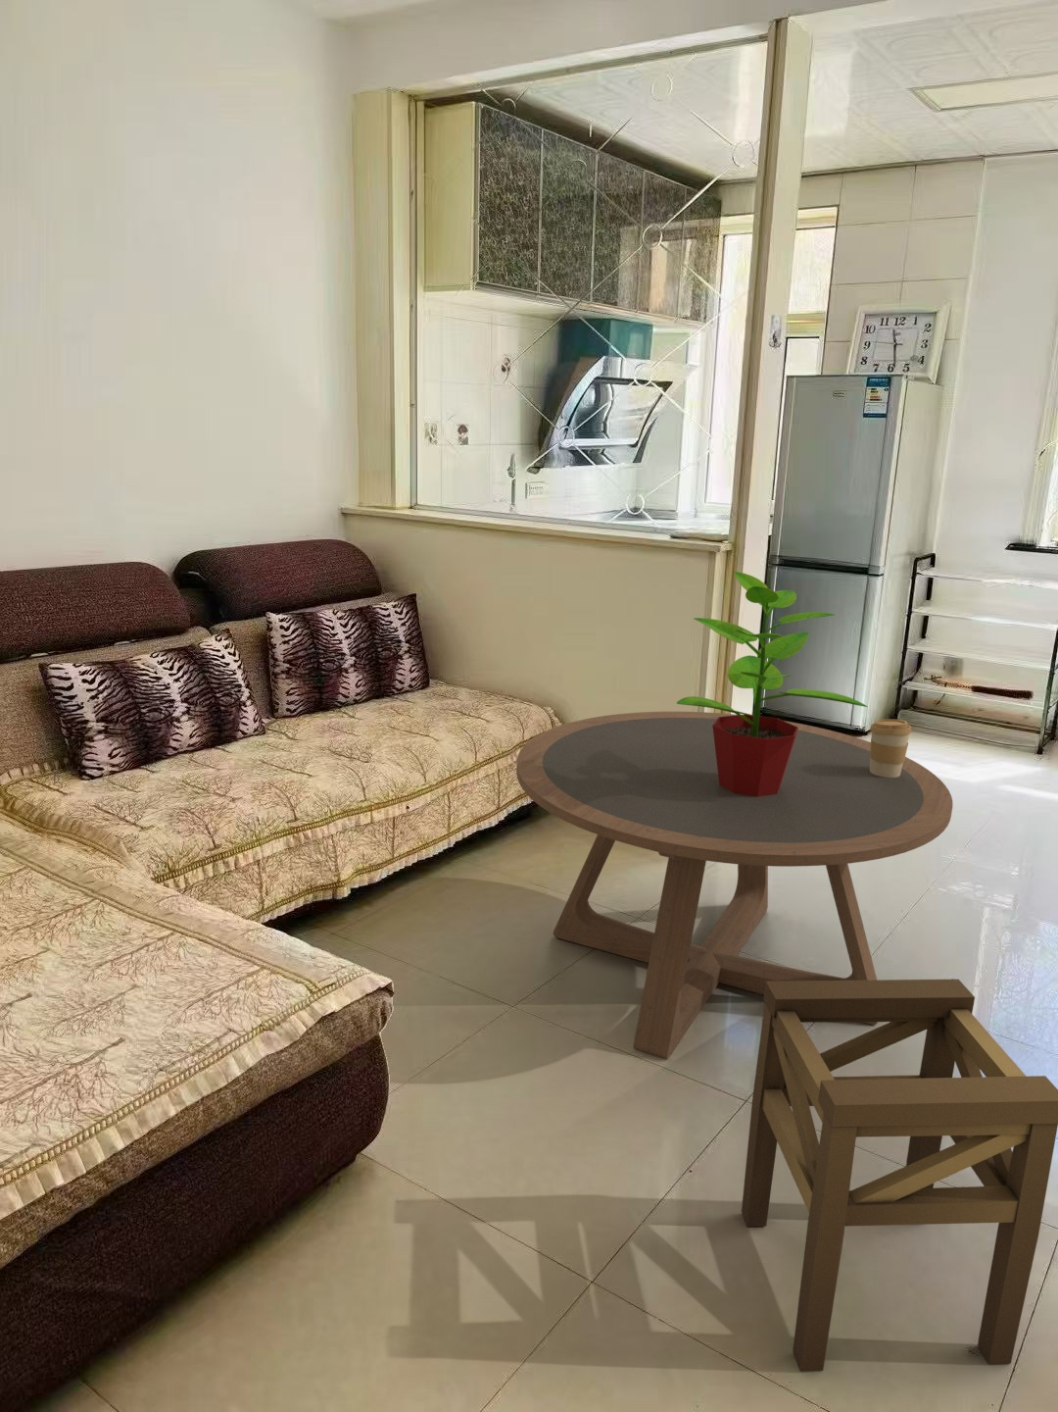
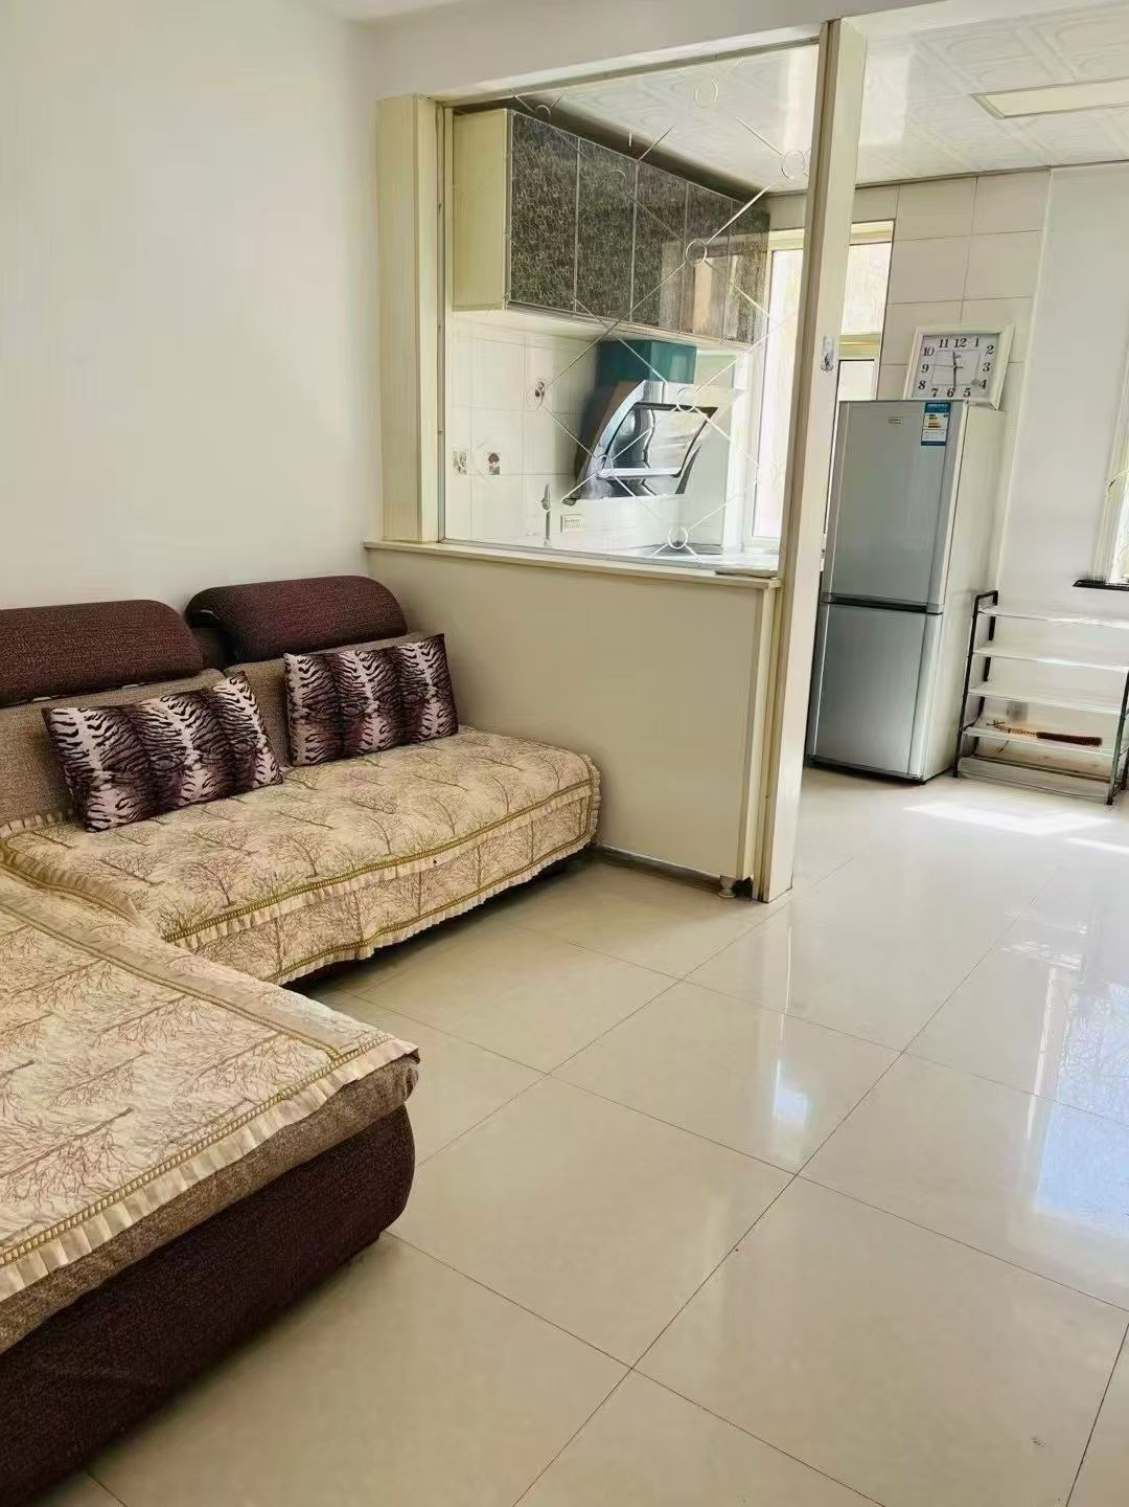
- coffee table [516,710,955,1060]
- stool [740,978,1058,1373]
- coffee cup [869,718,914,777]
- potted plant [676,566,868,797]
